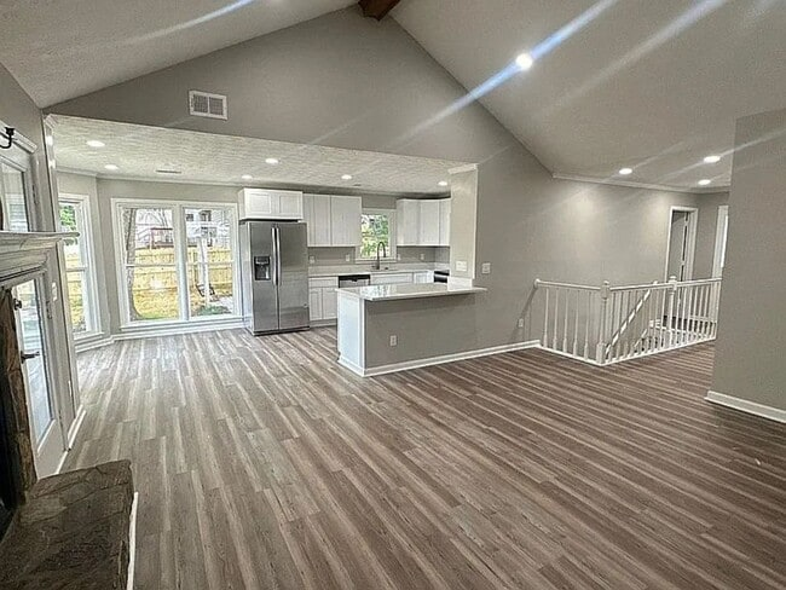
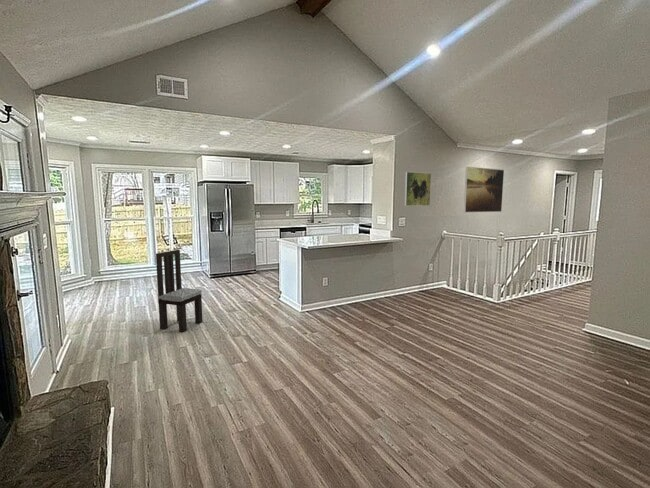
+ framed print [404,171,432,207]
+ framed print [463,166,505,214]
+ dining chair [155,249,204,333]
